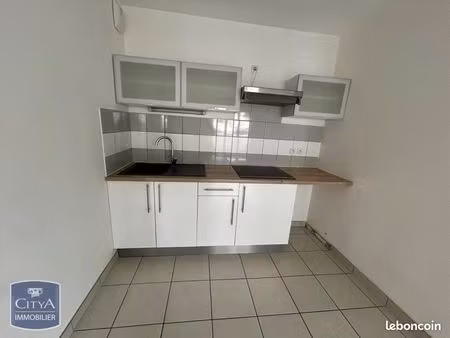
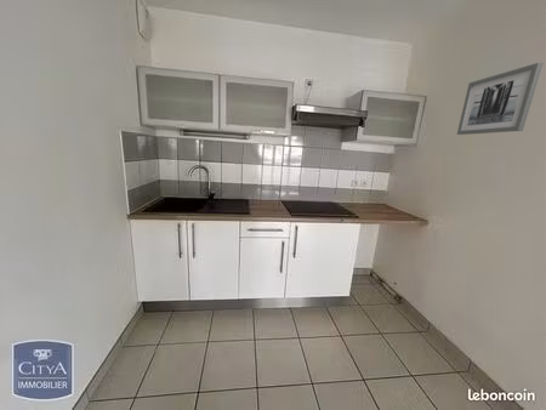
+ wall art [456,62,544,136]
